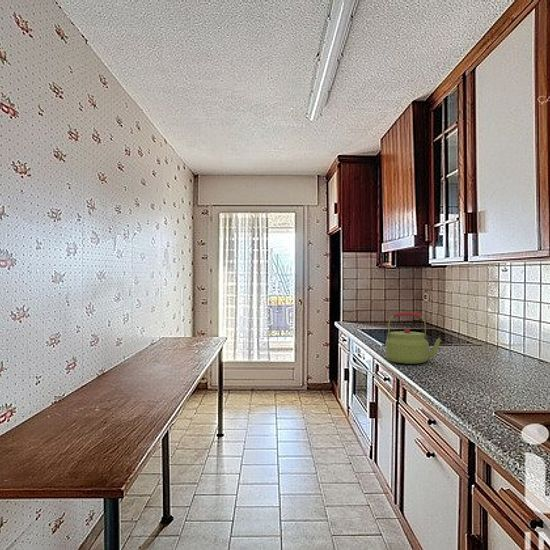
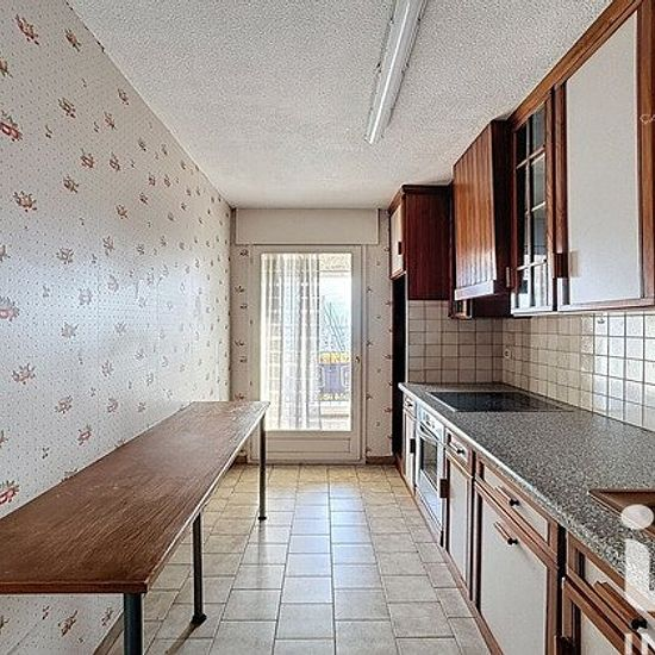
- kettle [385,311,442,365]
